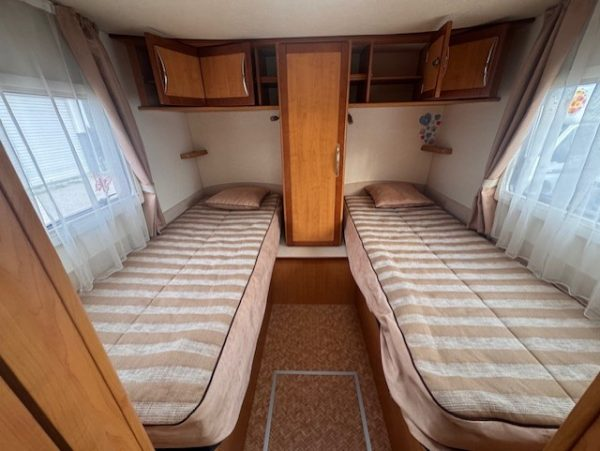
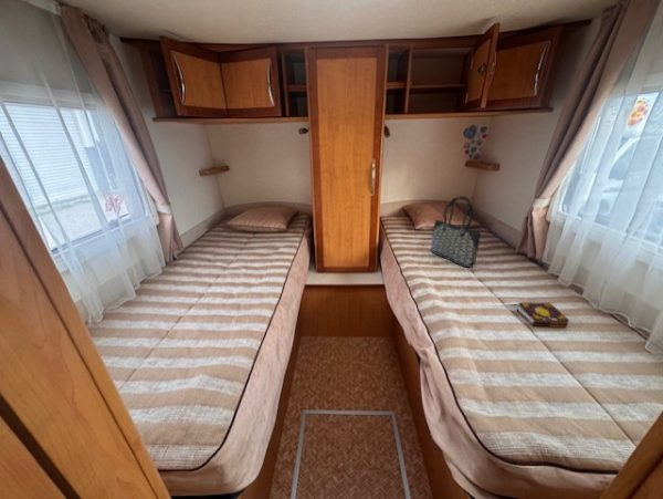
+ book [515,301,570,328]
+ tote bag [430,195,482,269]
